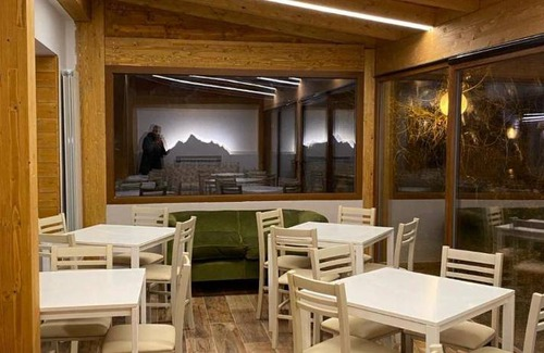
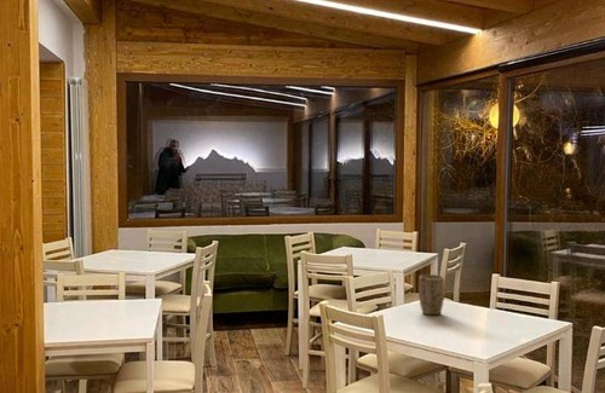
+ plant pot [417,273,445,316]
